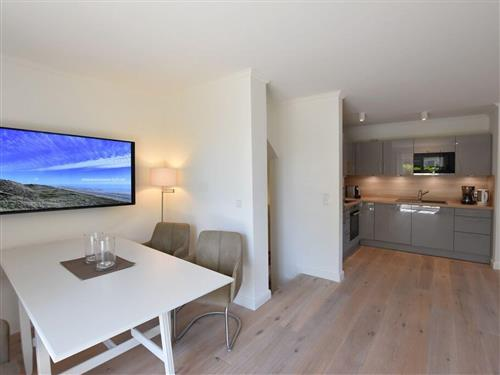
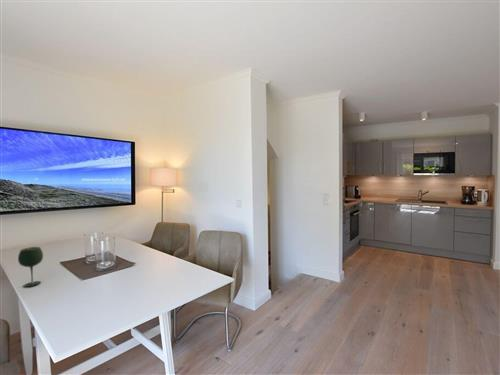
+ wine glass [17,246,44,288]
